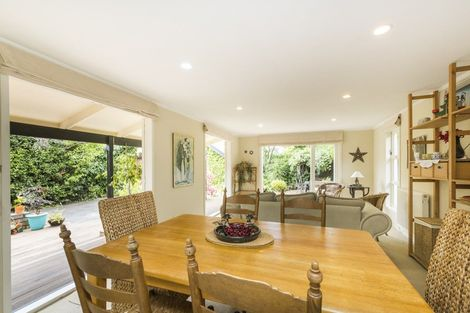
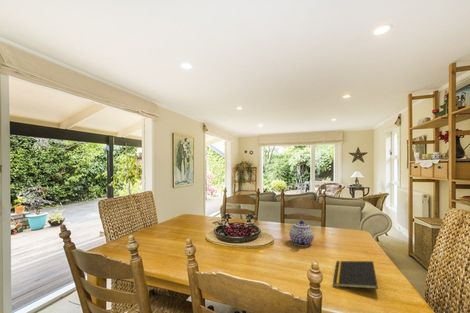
+ notepad [332,260,379,290]
+ teapot [288,219,315,247]
